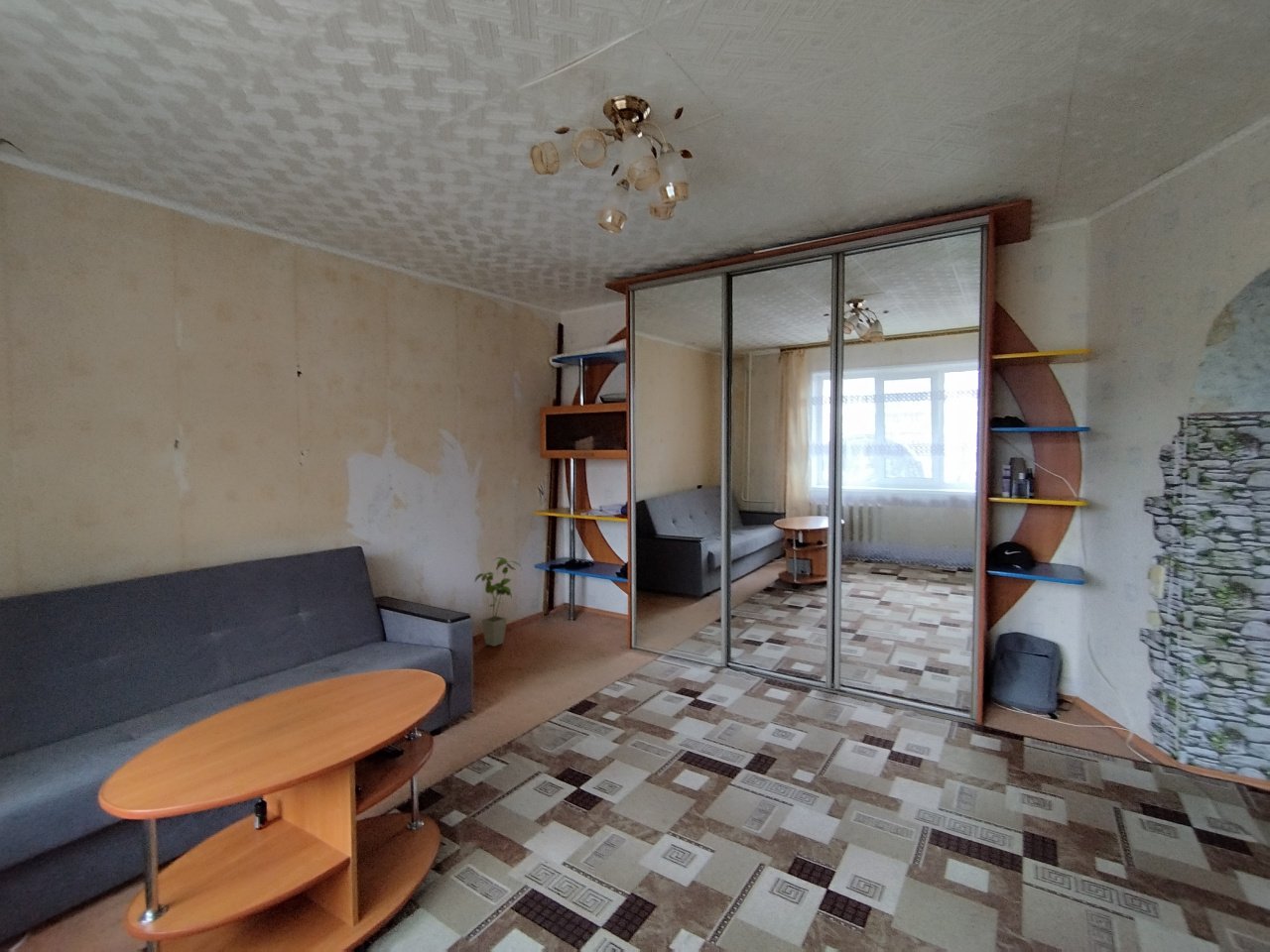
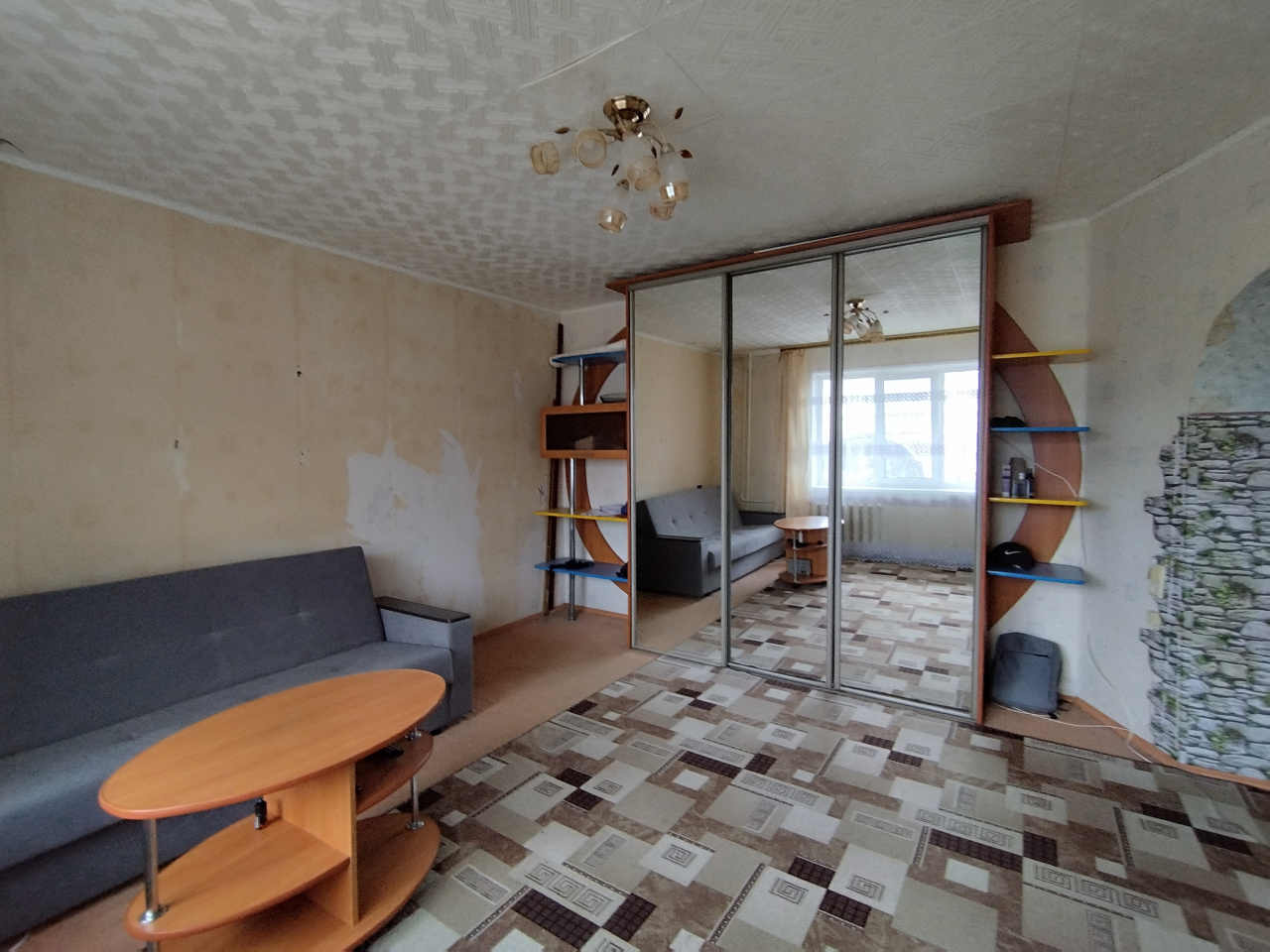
- house plant [474,556,523,648]
